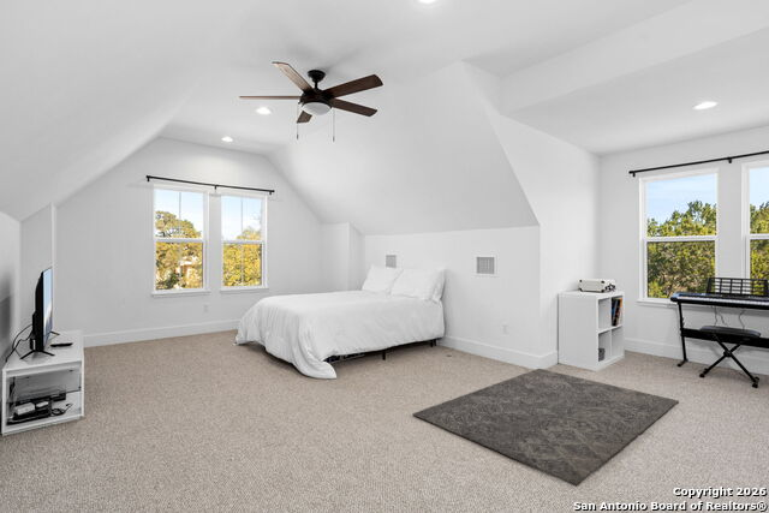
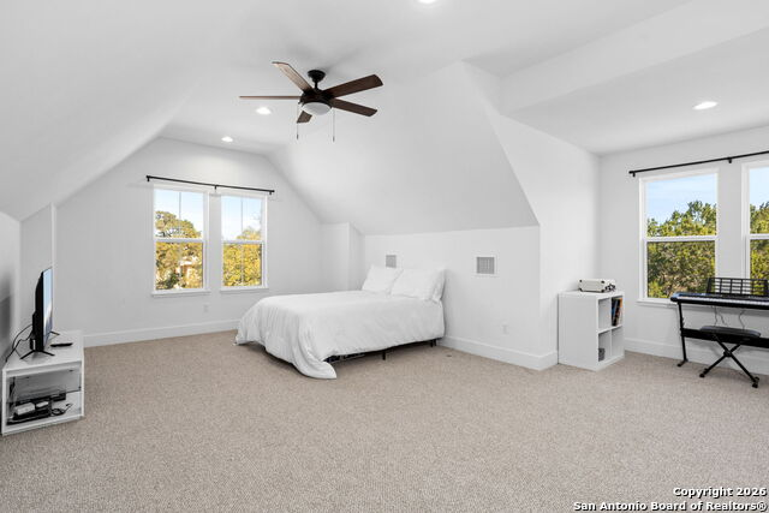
- rug [411,368,680,488]
